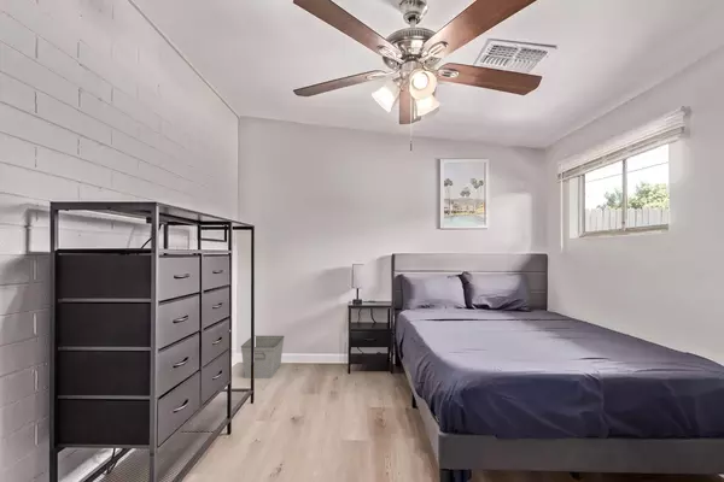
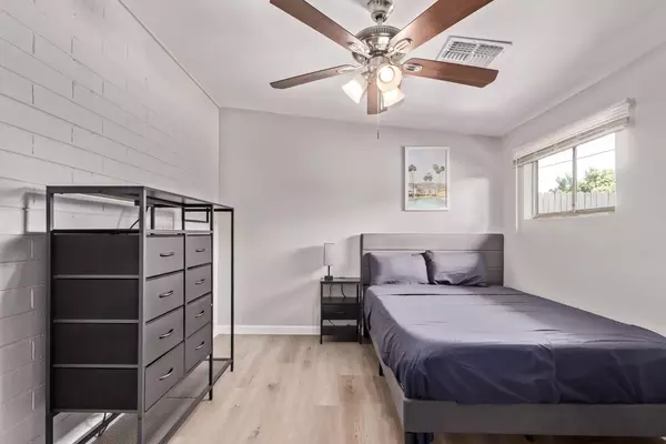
- storage bin [240,335,285,380]
